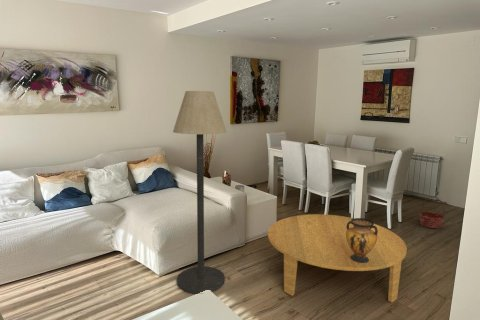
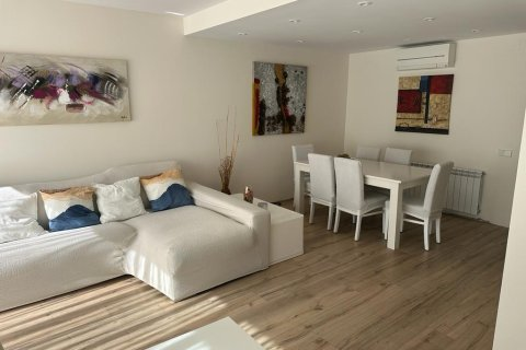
- basket [418,195,446,230]
- coffee table [267,213,408,303]
- vase [346,217,378,263]
- floor lamp [172,90,228,294]
